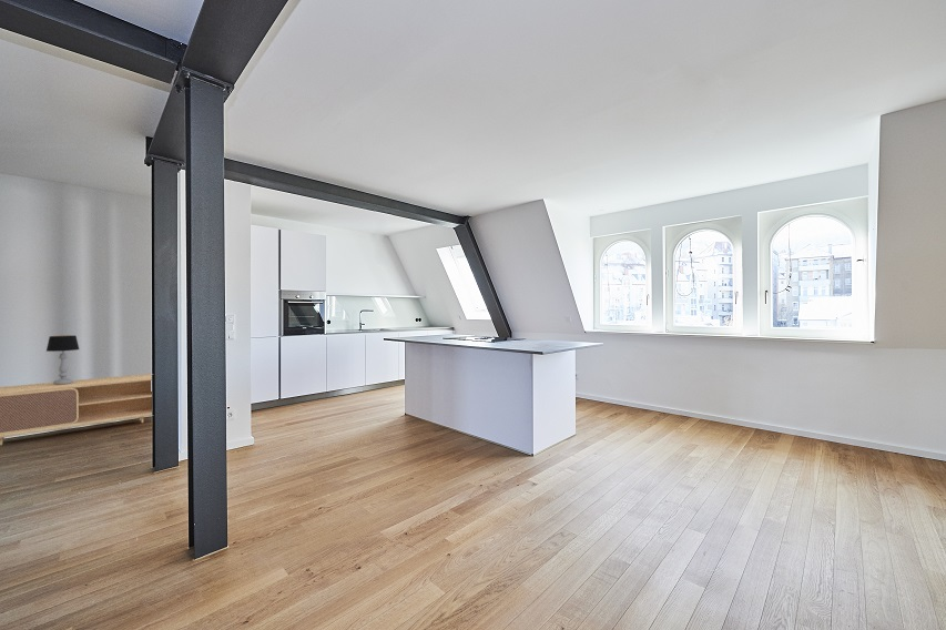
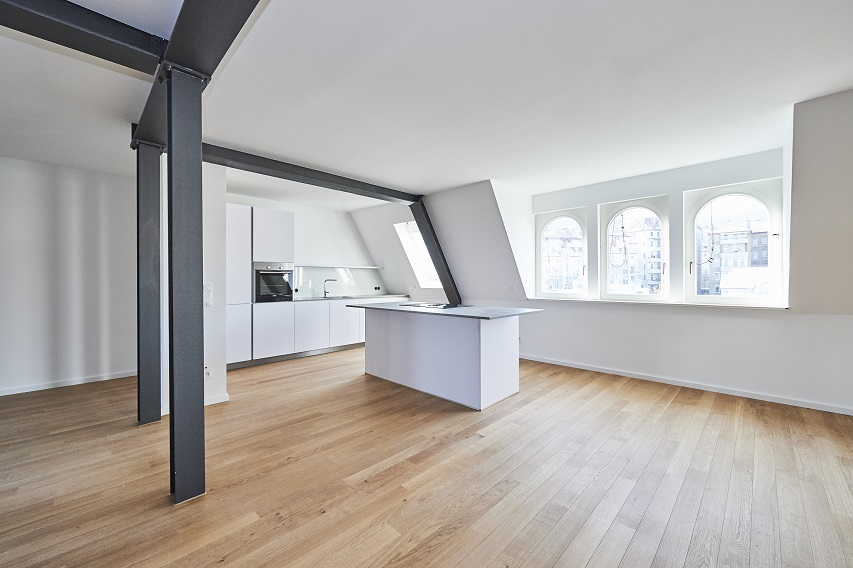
- tv stand [0,373,153,446]
- table lamp [45,334,80,385]
